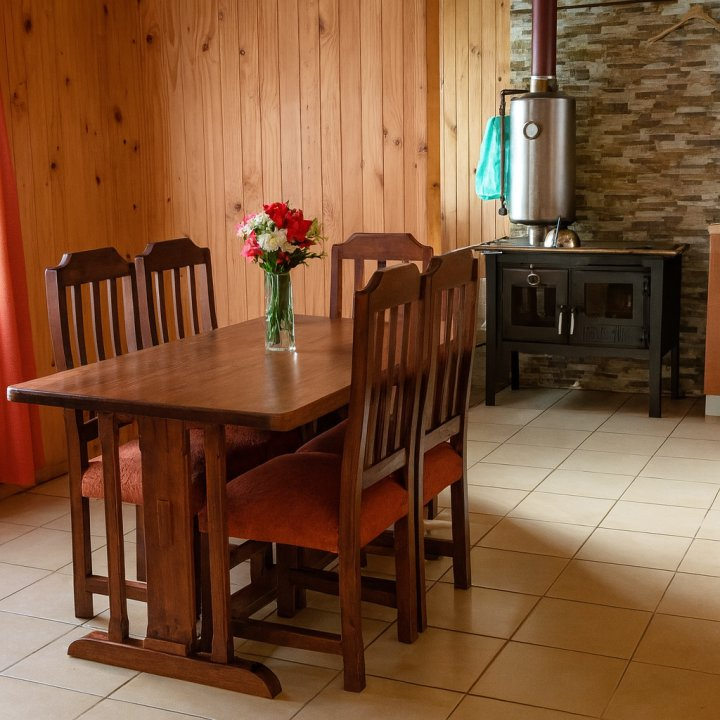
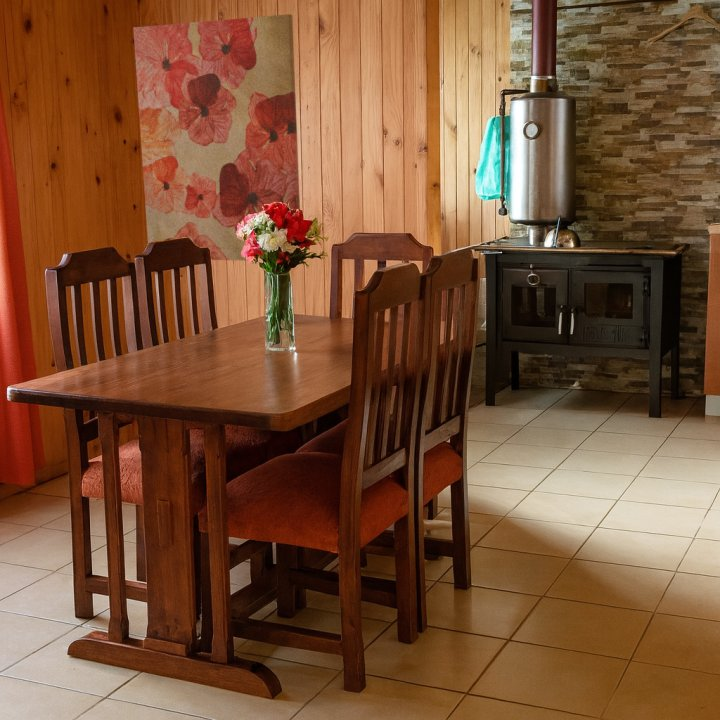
+ wall art [133,13,301,261]
